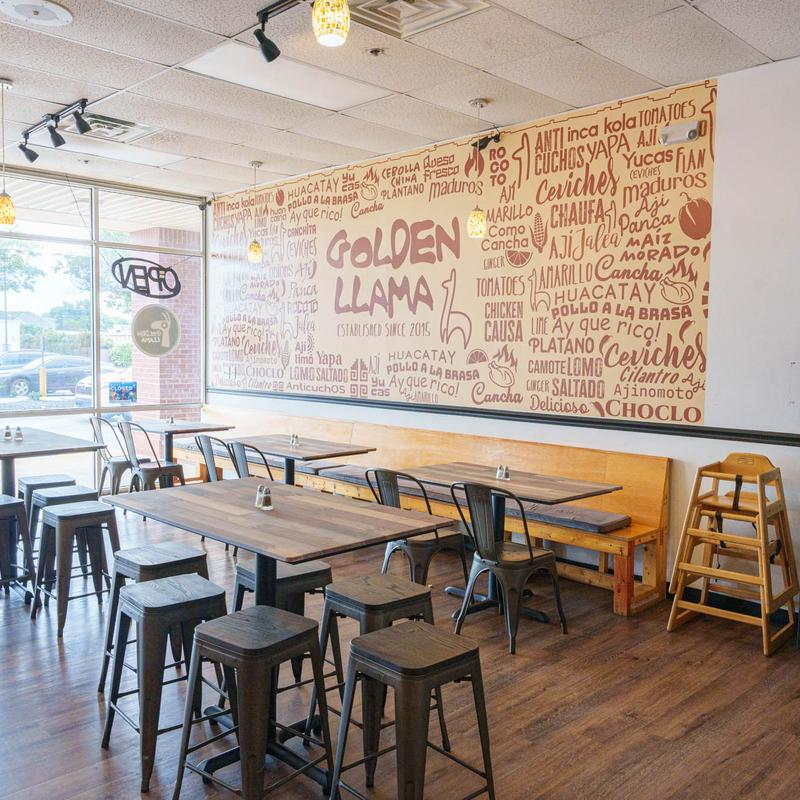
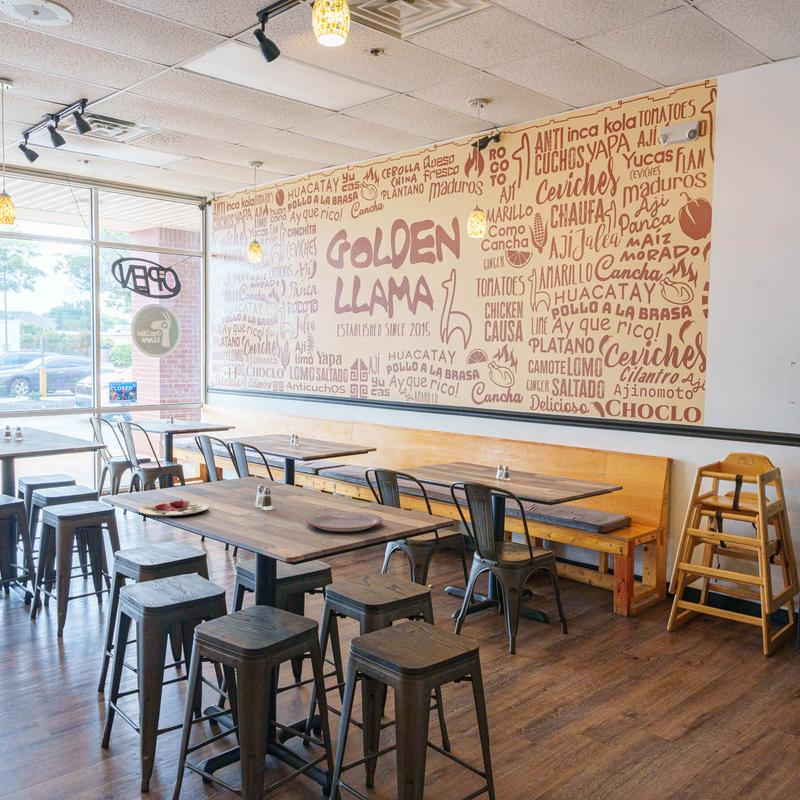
+ plate [136,499,210,517]
+ plate [305,511,383,533]
